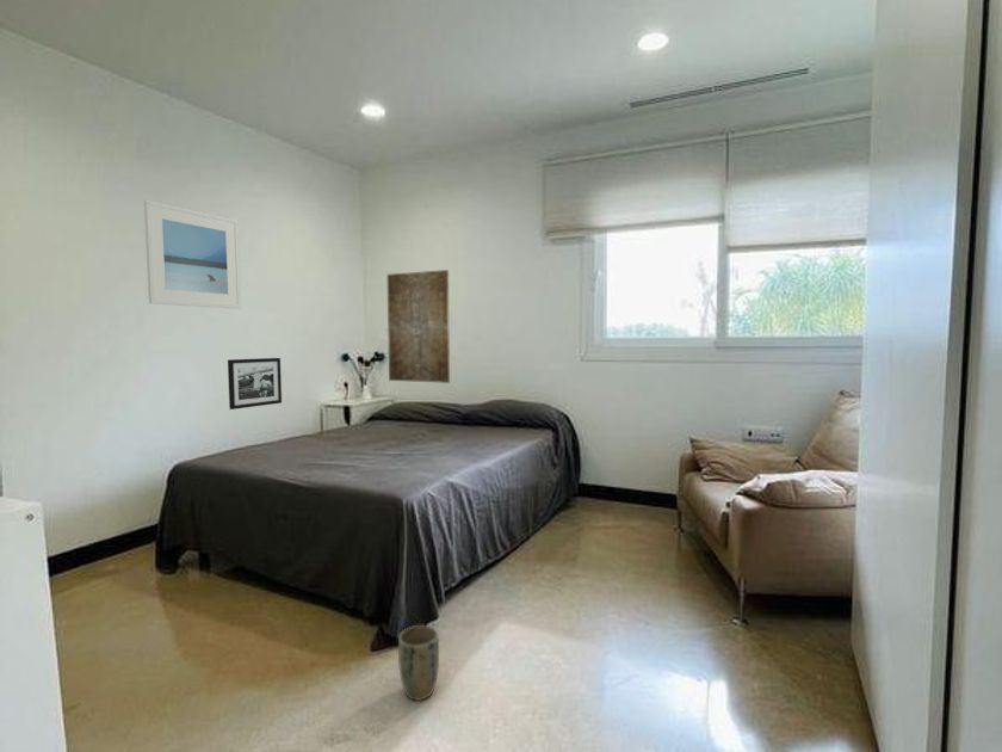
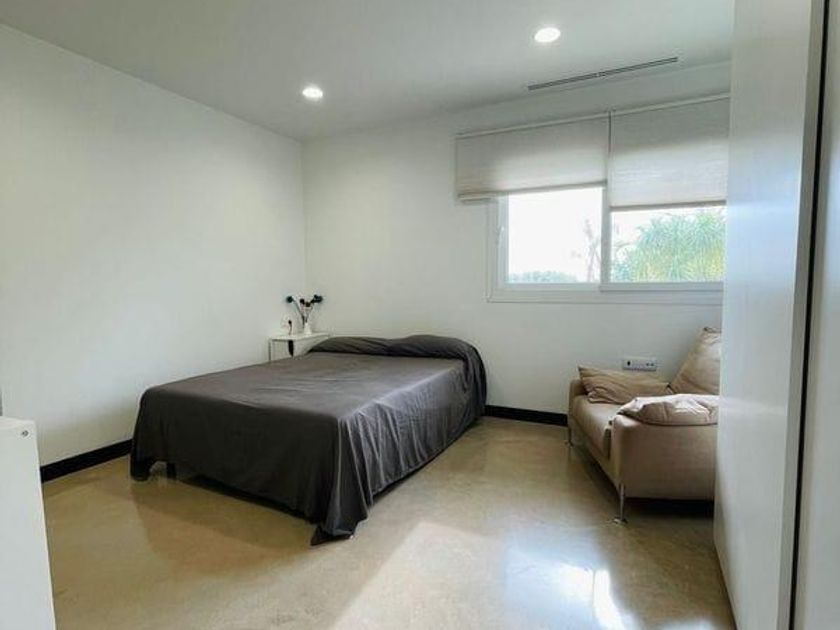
- picture frame [227,357,283,411]
- plant pot [397,624,440,702]
- wall art [386,269,451,384]
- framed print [143,199,242,310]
